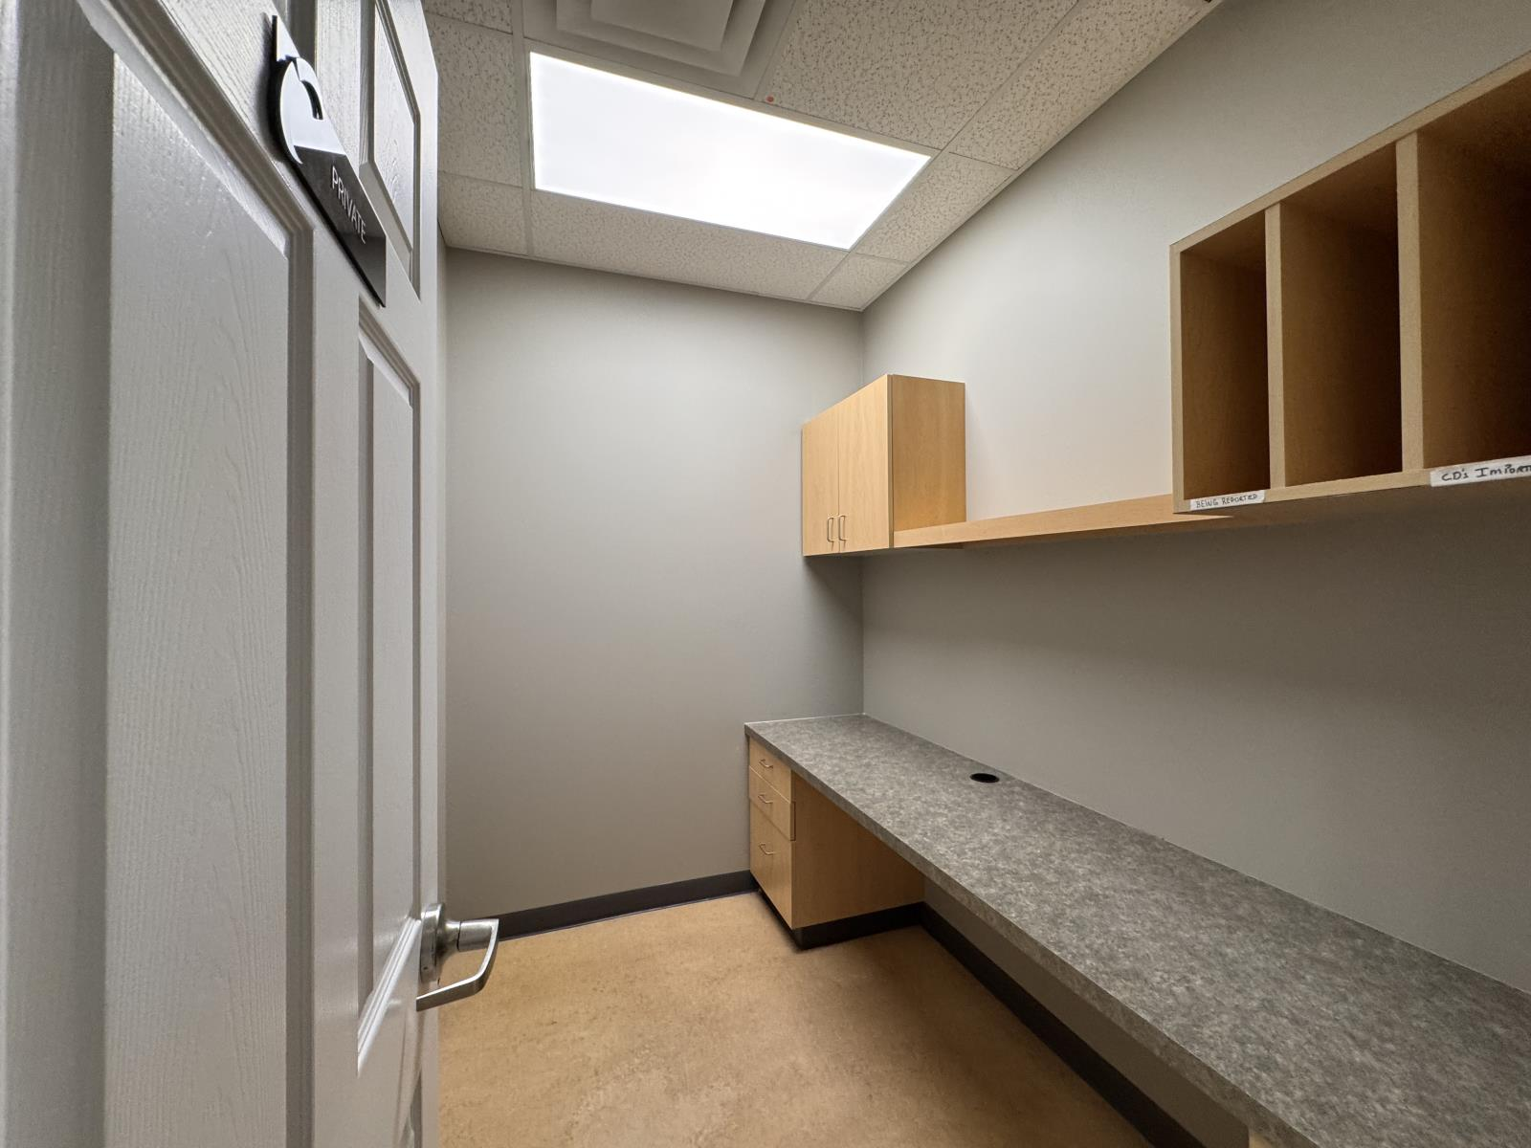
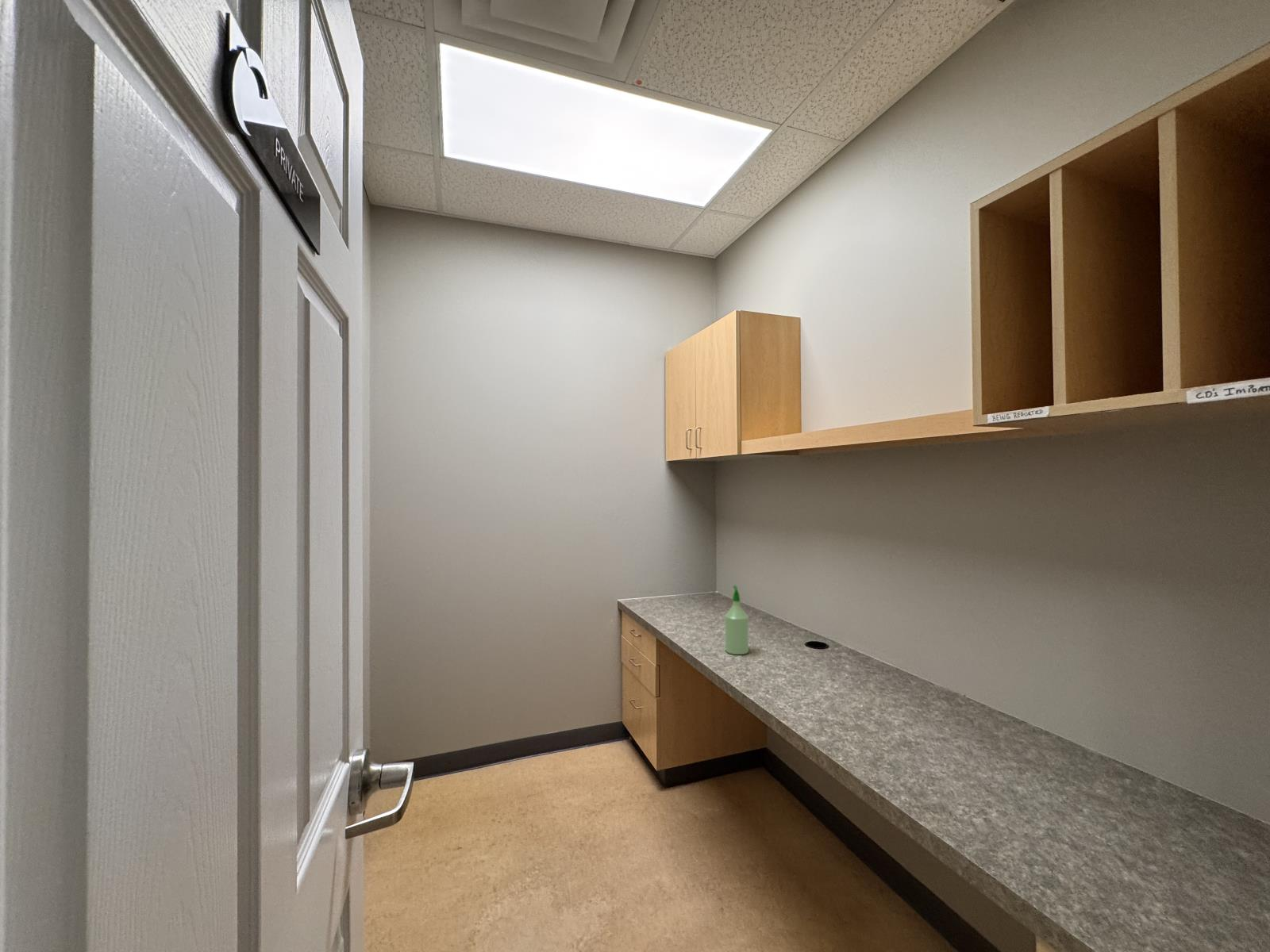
+ spray bottle [724,585,749,655]
